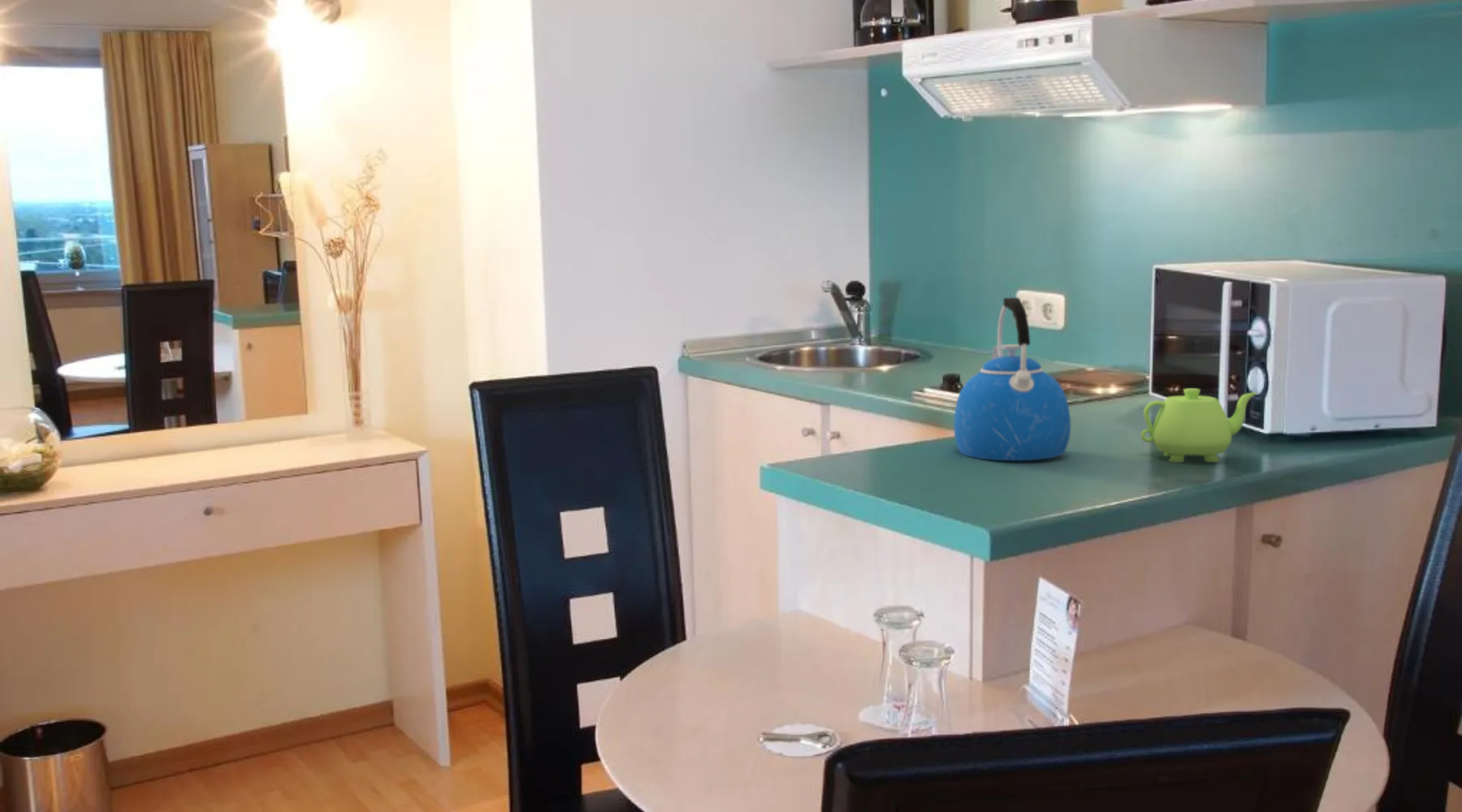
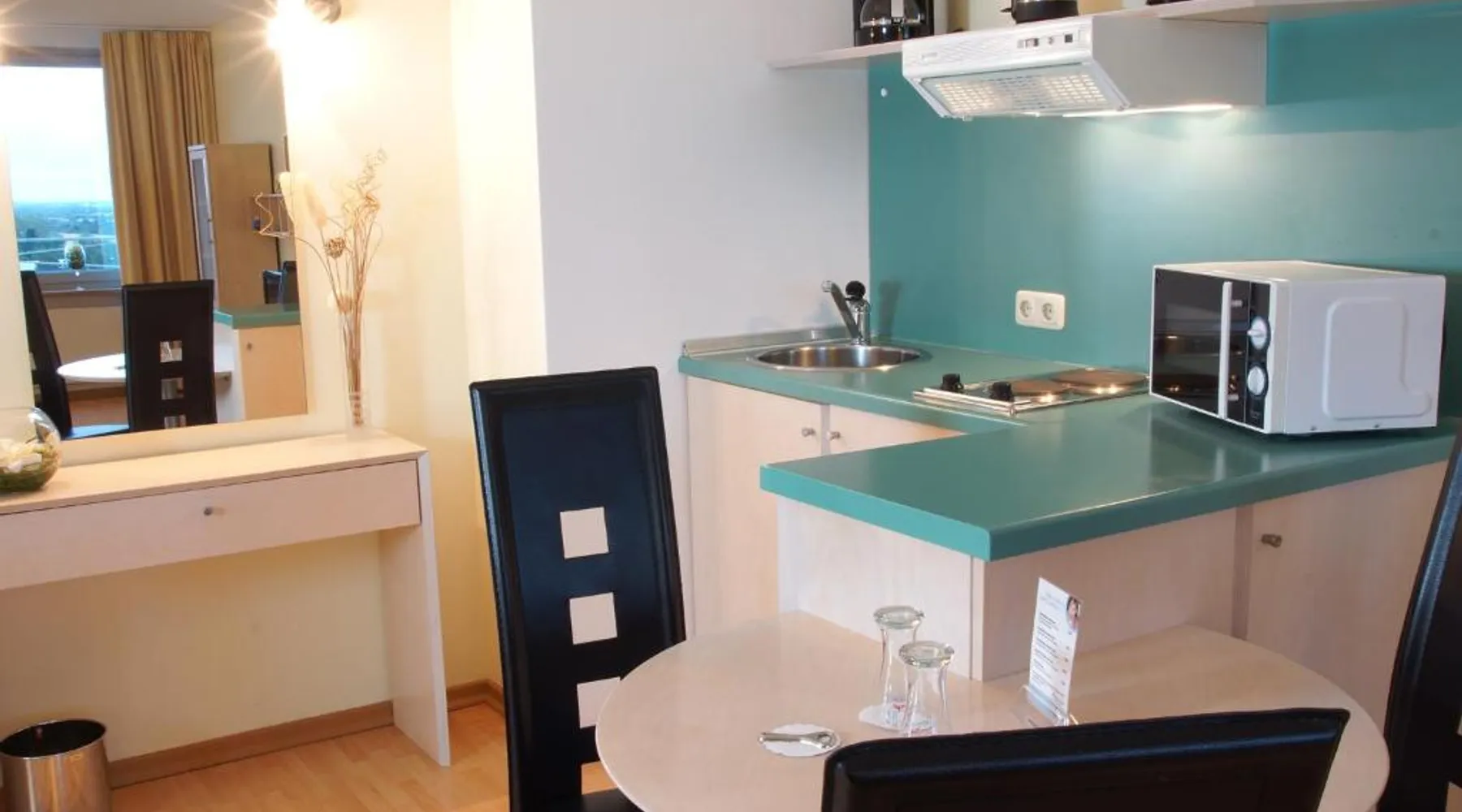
- teapot [1140,387,1259,463]
- kettle [953,296,1071,461]
